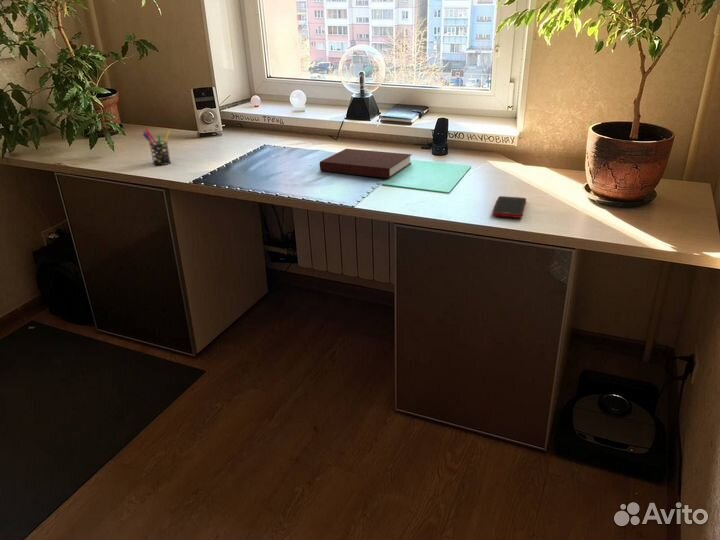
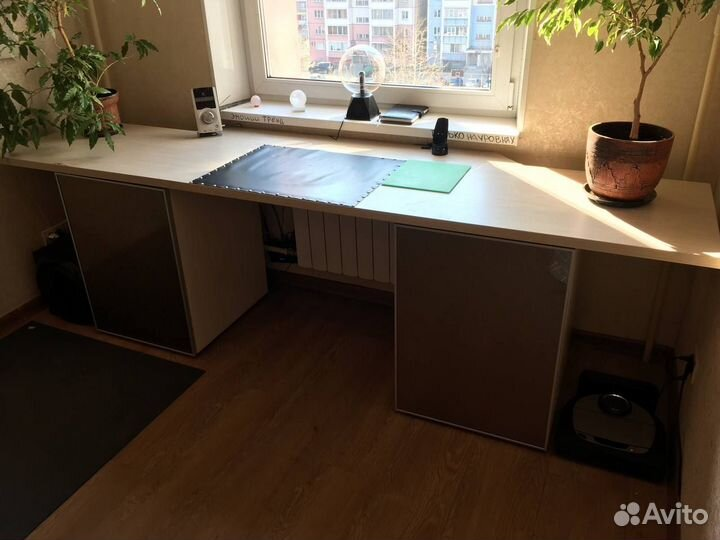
- pen holder [142,128,172,166]
- cell phone [491,195,527,219]
- notebook [319,148,413,179]
